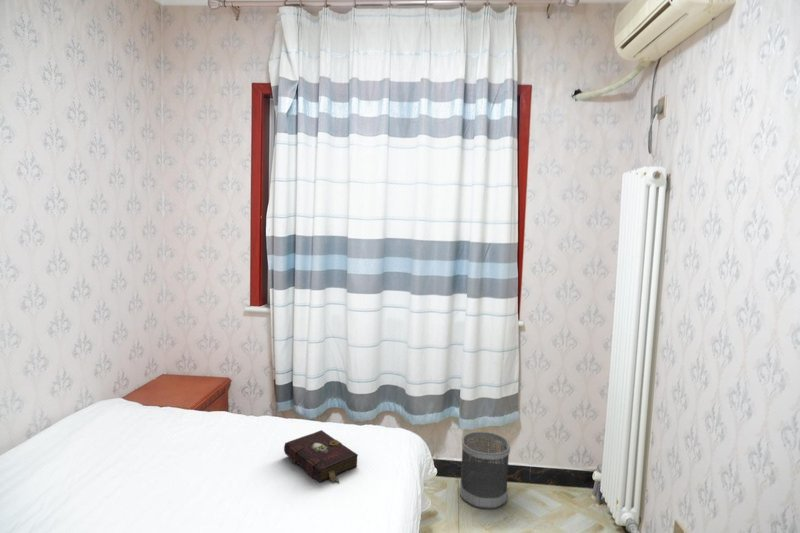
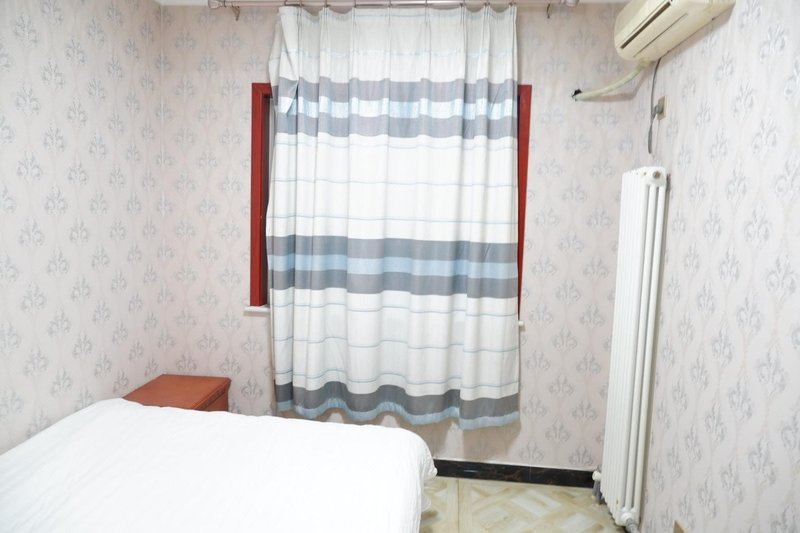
- book [283,429,359,484]
- wastebasket [459,431,511,510]
